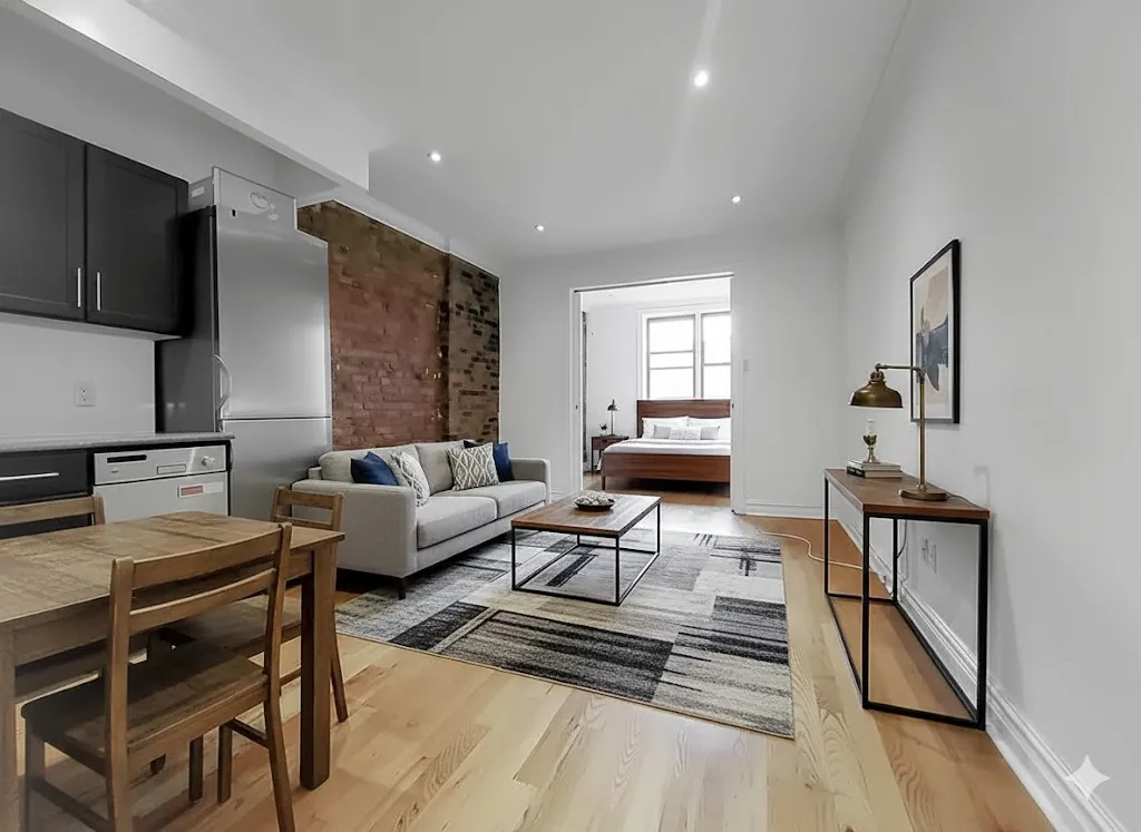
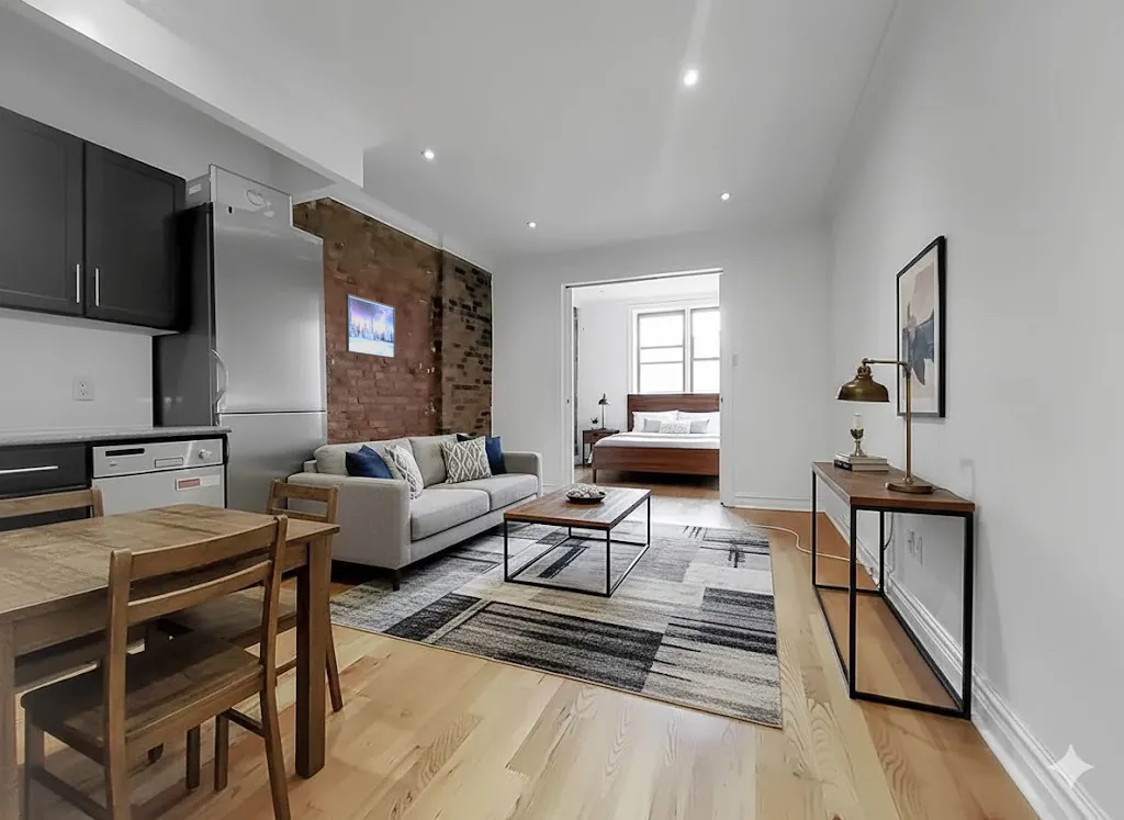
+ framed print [345,293,396,360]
